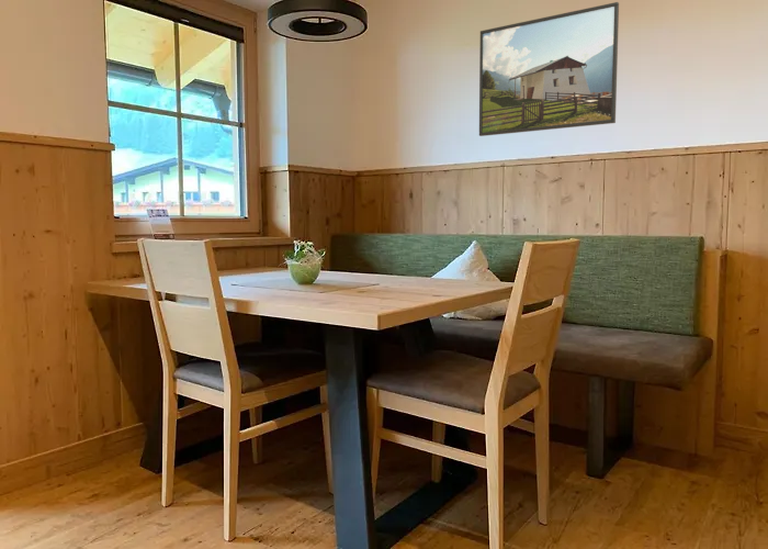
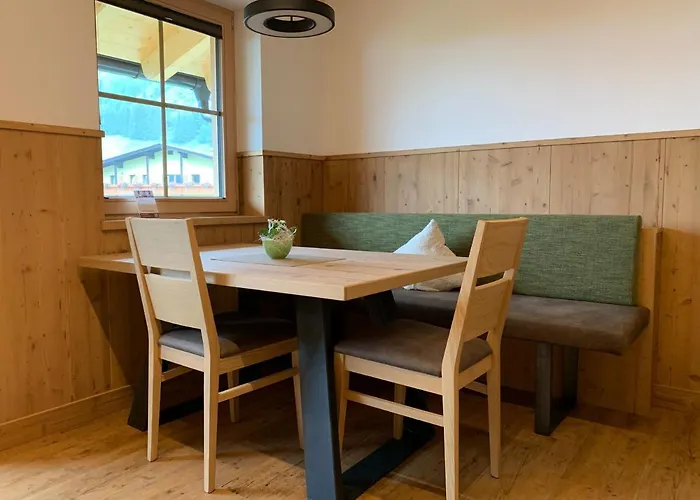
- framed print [478,1,620,137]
